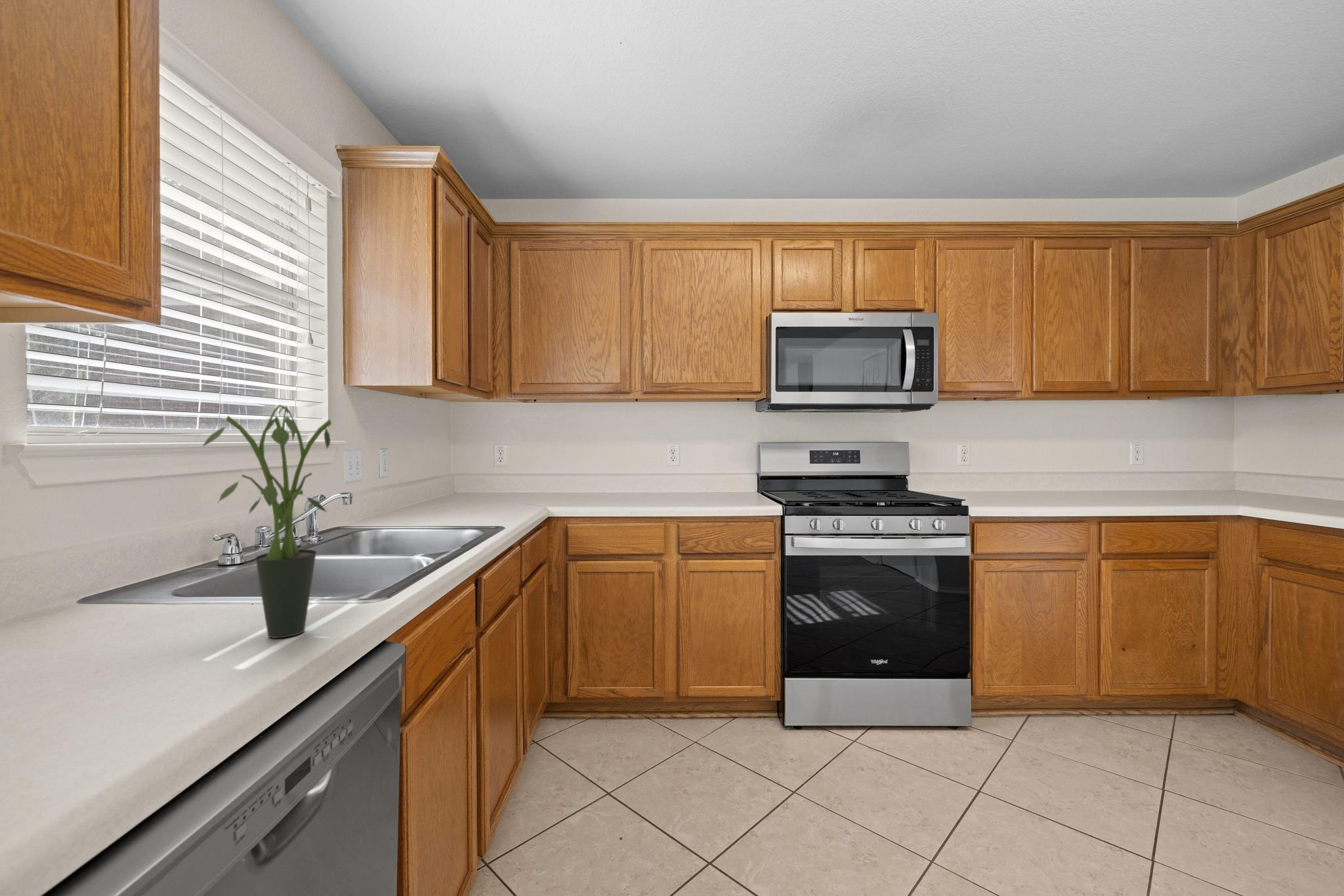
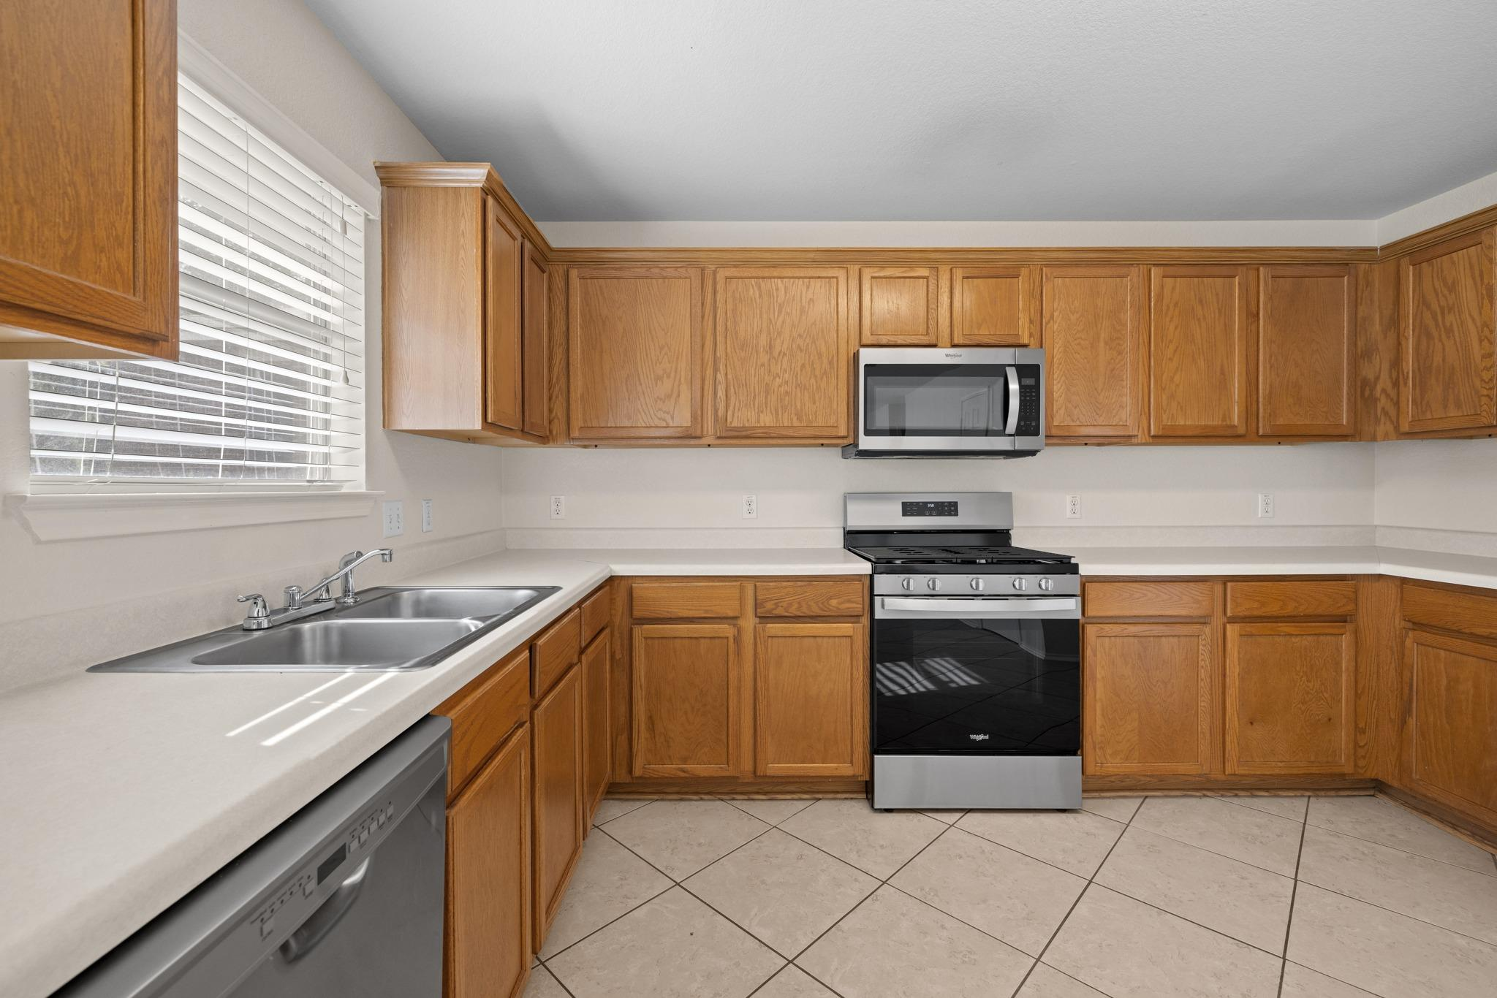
- potted plant [202,404,332,639]
